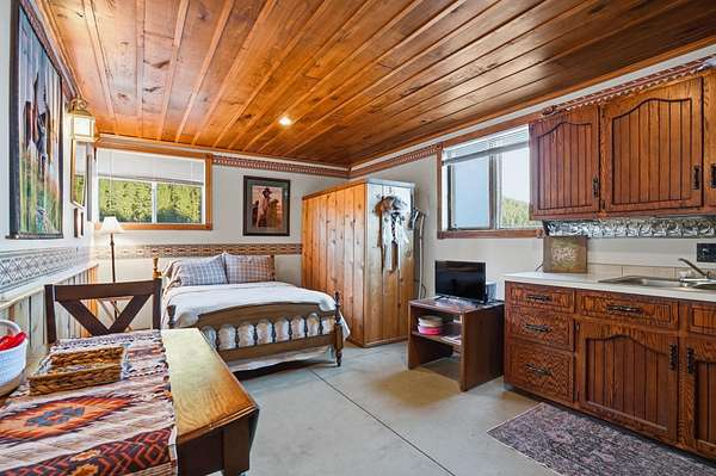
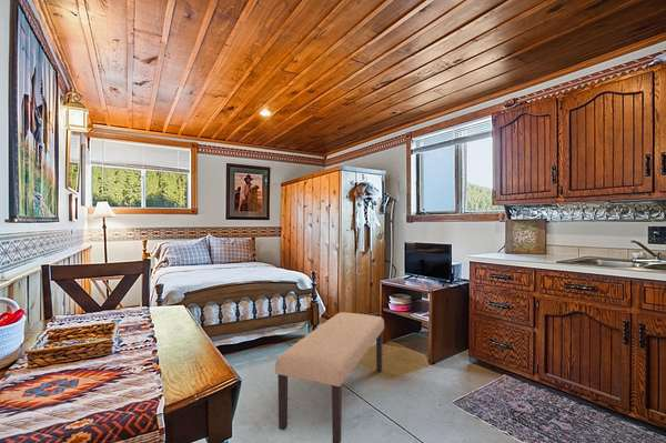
+ bench [274,311,385,443]
